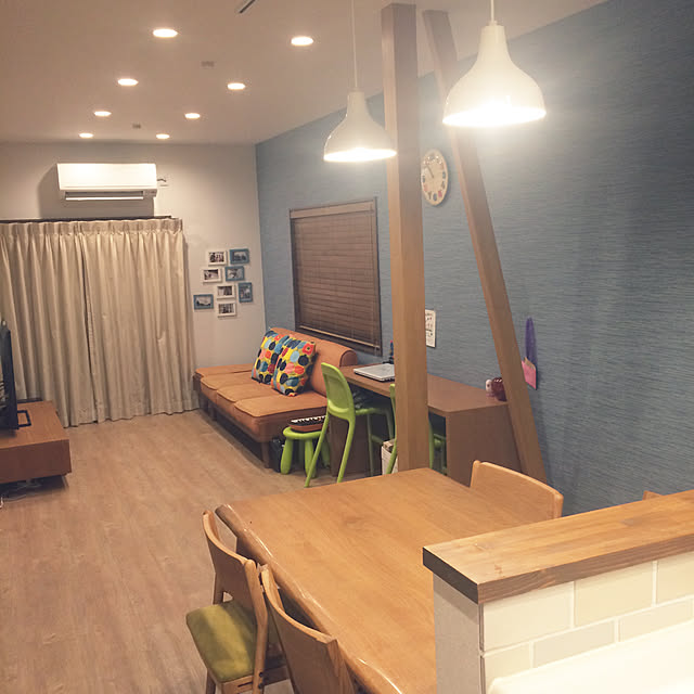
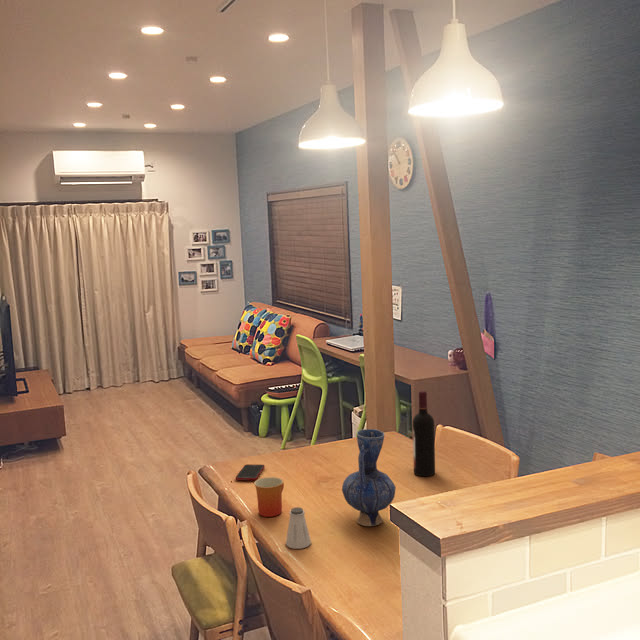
+ vase [341,428,397,527]
+ saltshaker [285,506,312,550]
+ cell phone [234,463,266,481]
+ wine bottle [412,390,436,477]
+ mug [253,476,285,518]
